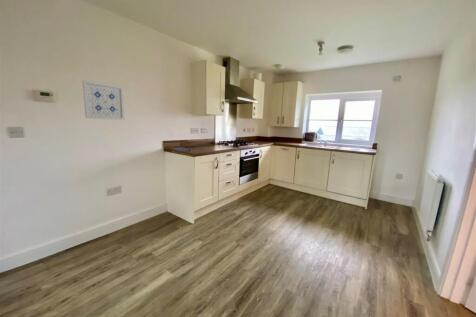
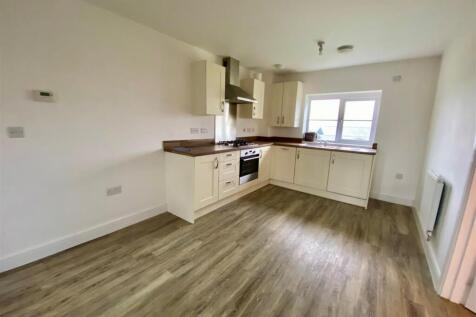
- wall art [82,79,125,121]
